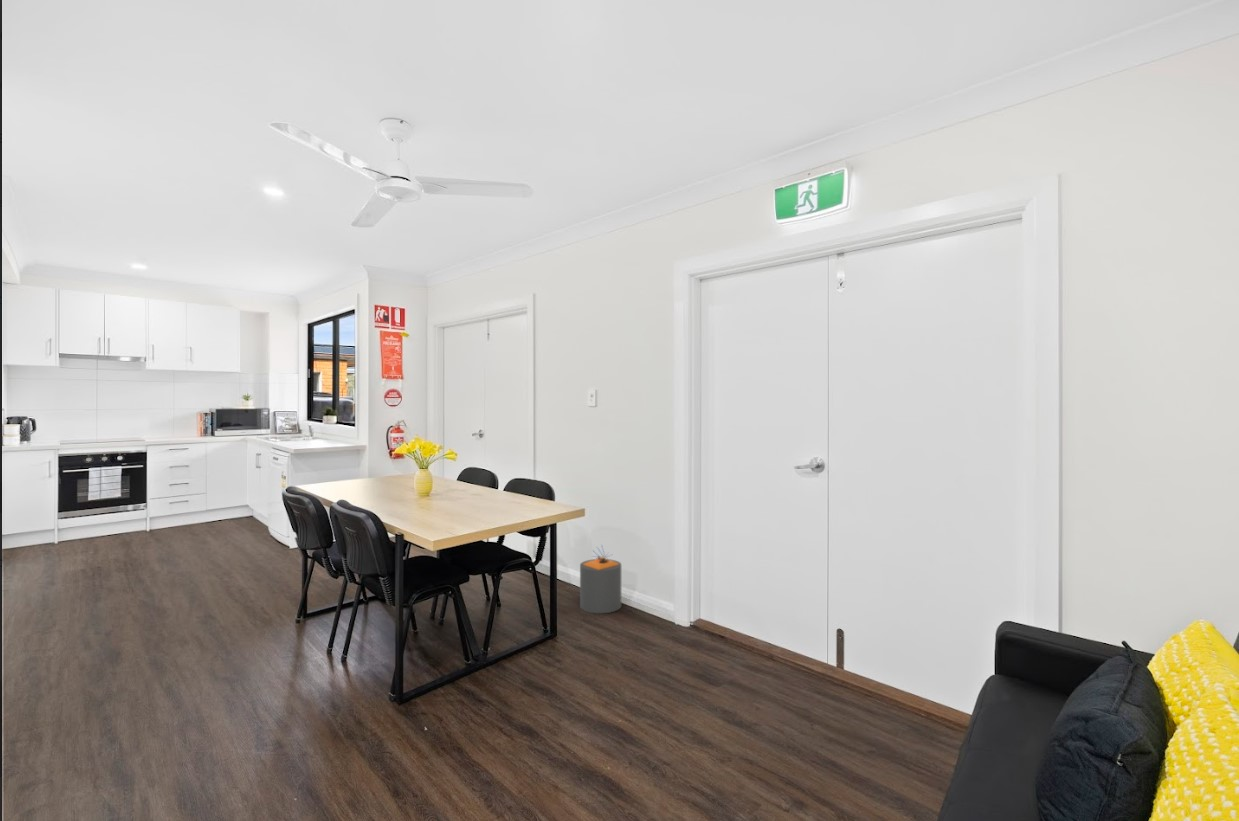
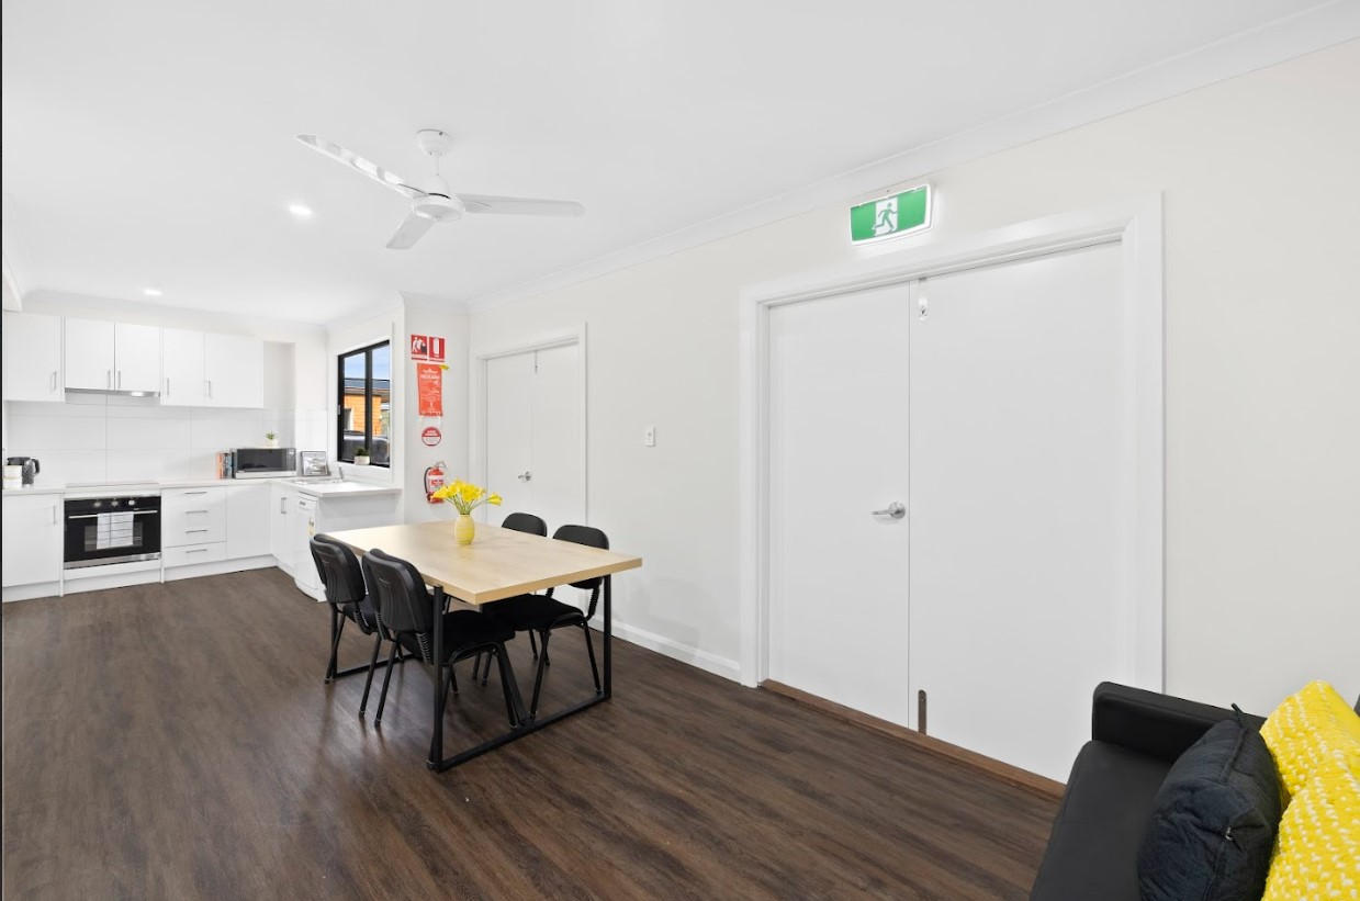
- trash can [579,544,622,614]
